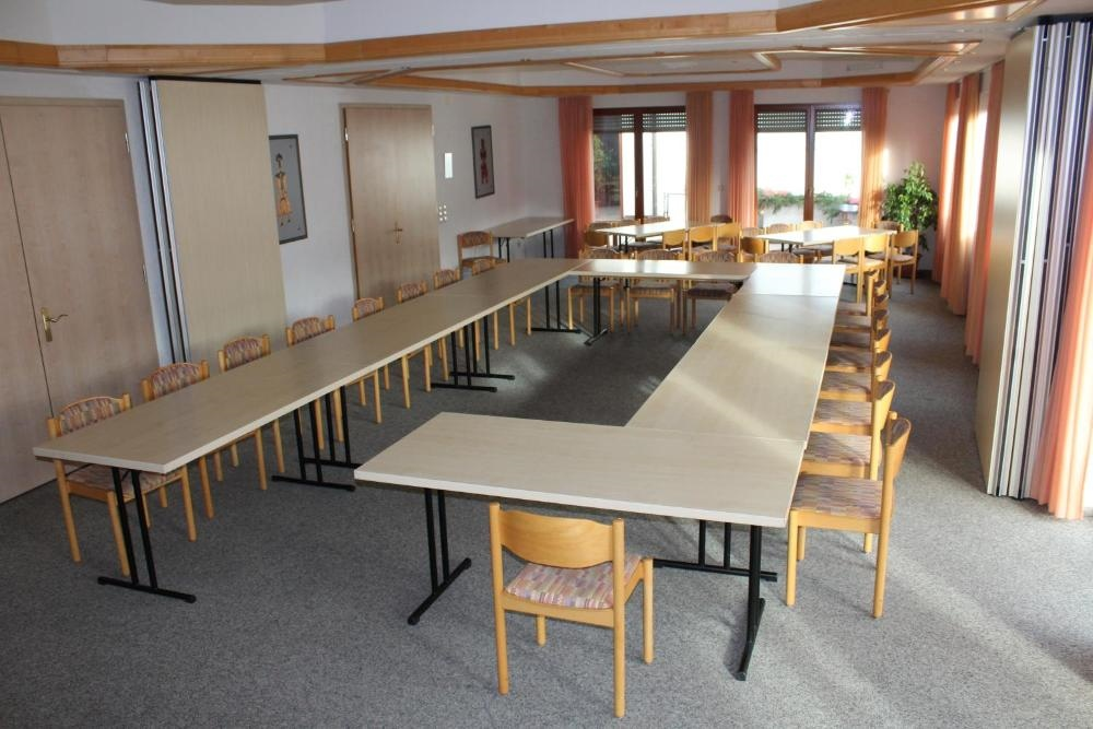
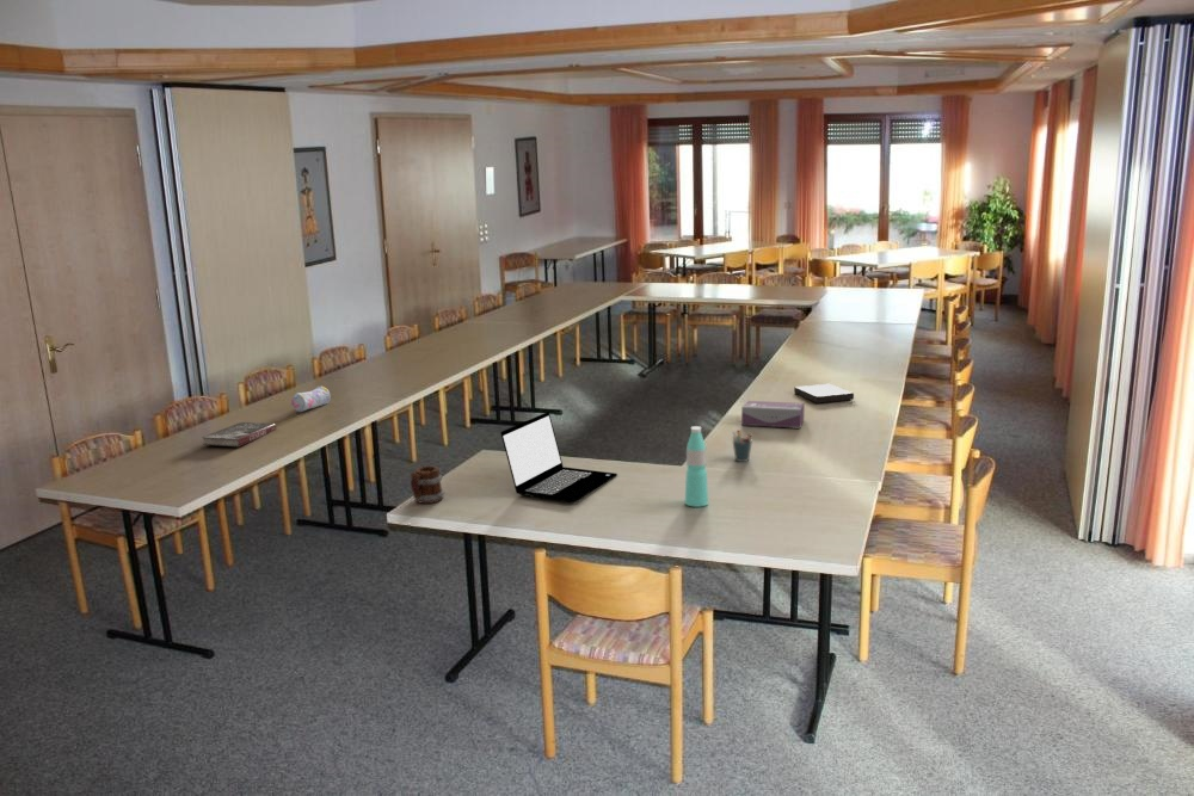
+ laptop [500,411,618,504]
+ pen holder [731,430,753,463]
+ water bottle [684,425,709,508]
+ book [201,421,277,448]
+ mug [410,464,447,505]
+ book [793,383,855,405]
+ tissue box [740,400,806,430]
+ pencil case [290,385,331,413]
